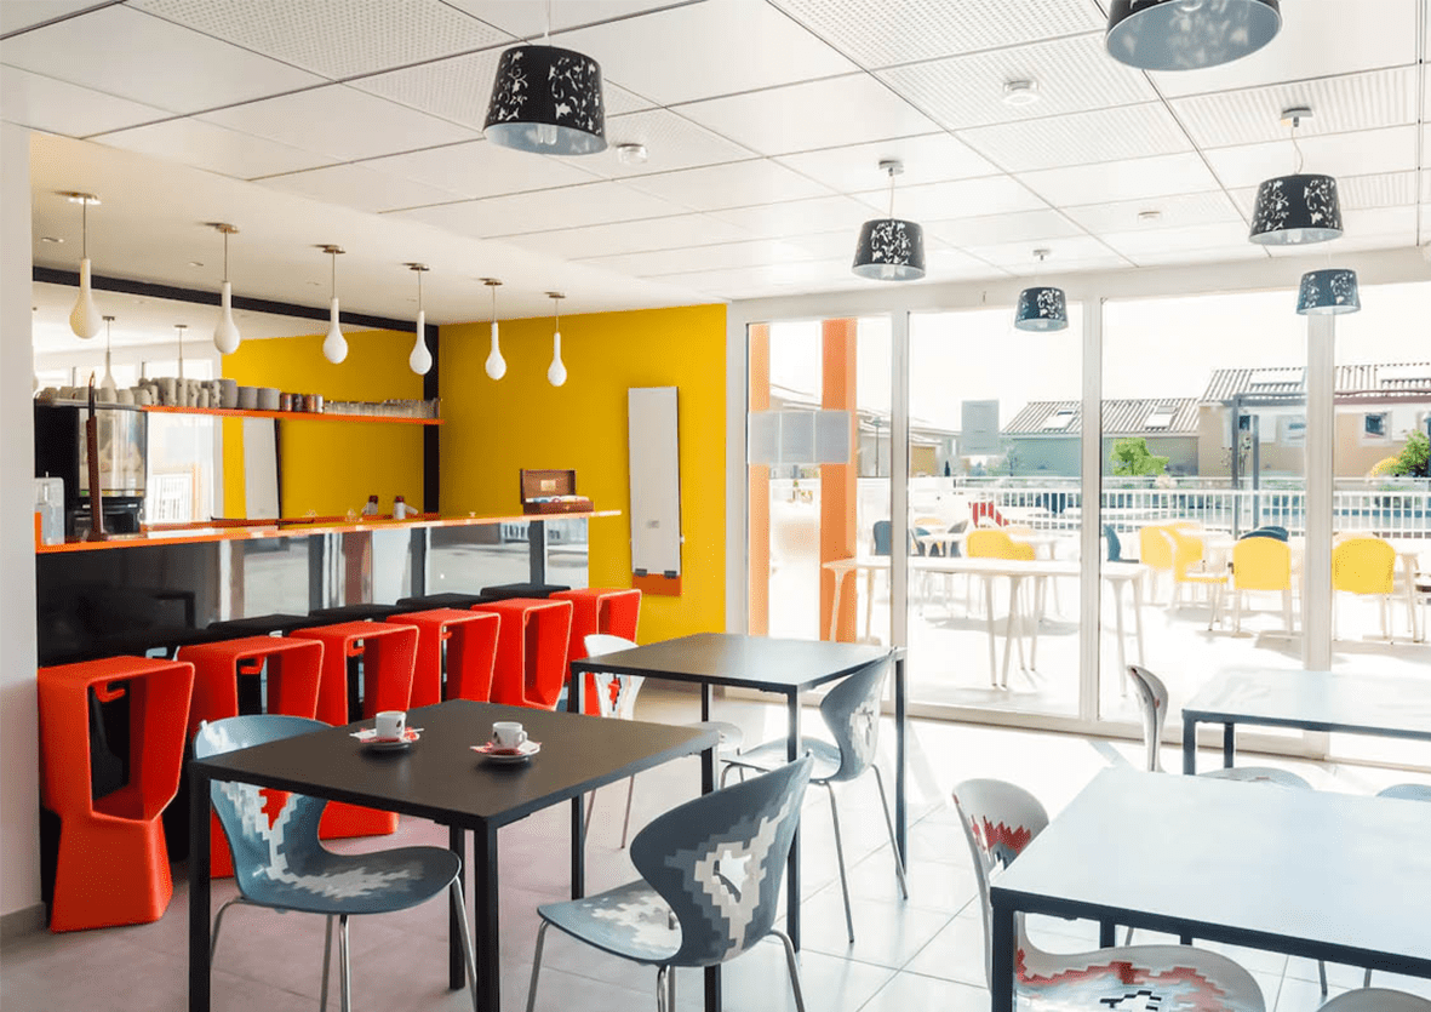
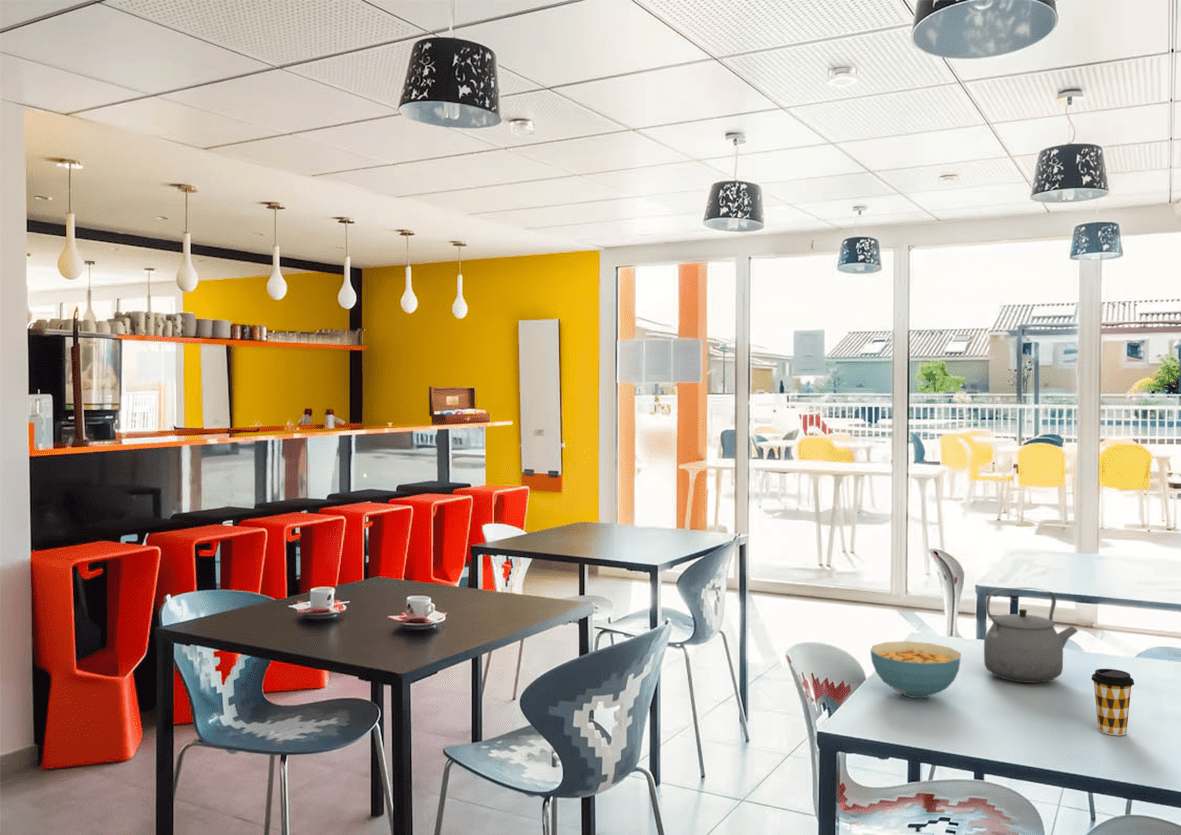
+ cereal bowl [870,640,962,699]
+ coffee cup [1090,668,1135,736]
+ tea kettle [983,587,1079,684]
